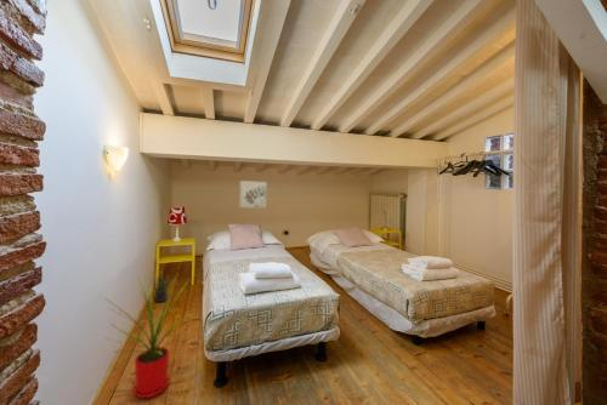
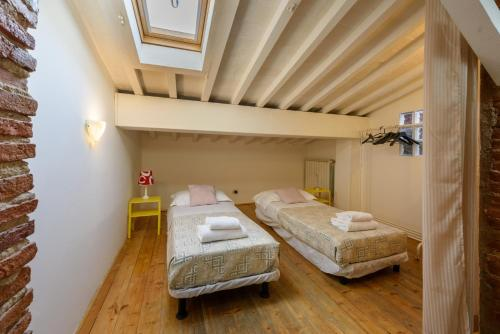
- potted plant [152,270,174,303]
- house plant [104,274,193,399]
- wall art [238,179,268,209]
